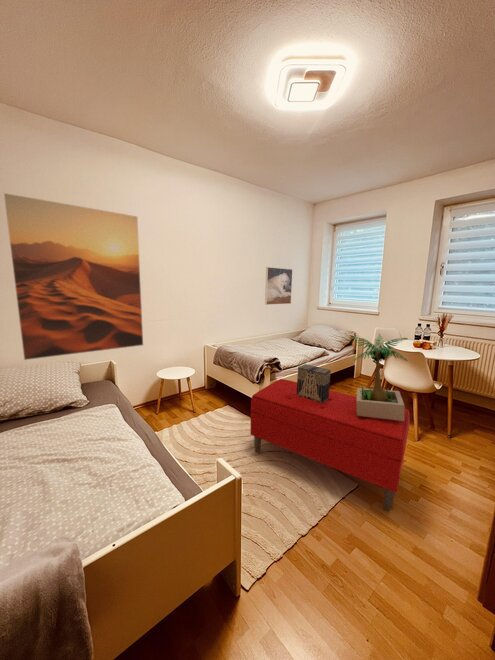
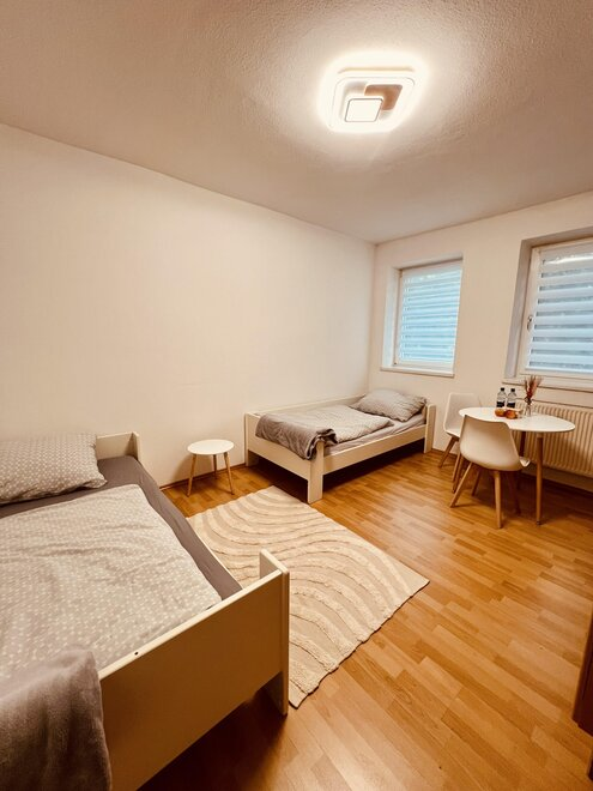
- decorative box [296,363,332,403]
- potted plant [348,333,409,421]
- bench [249,378,411,511]
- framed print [3,192,144,361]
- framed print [264,266,293,306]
